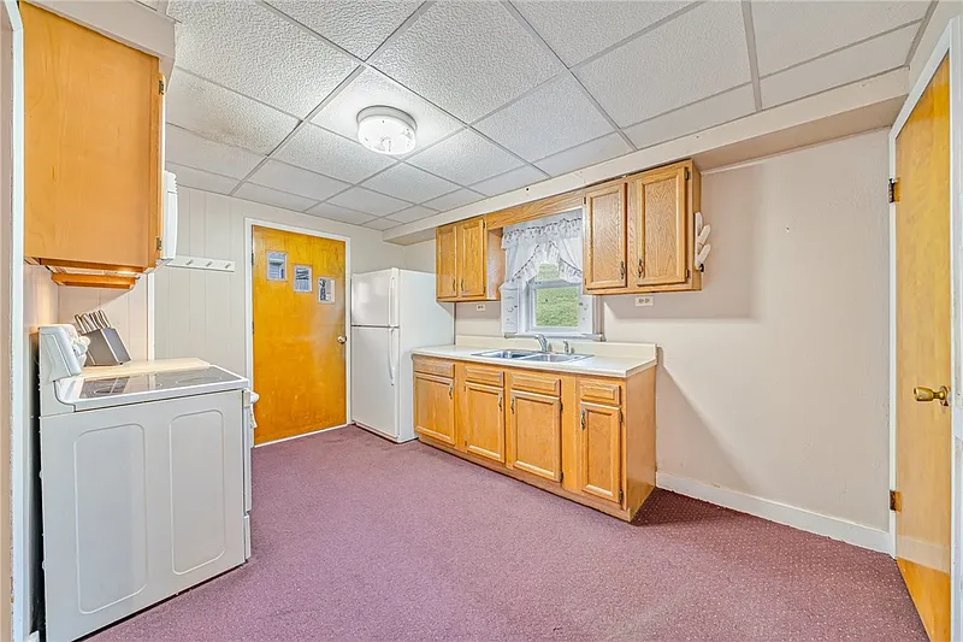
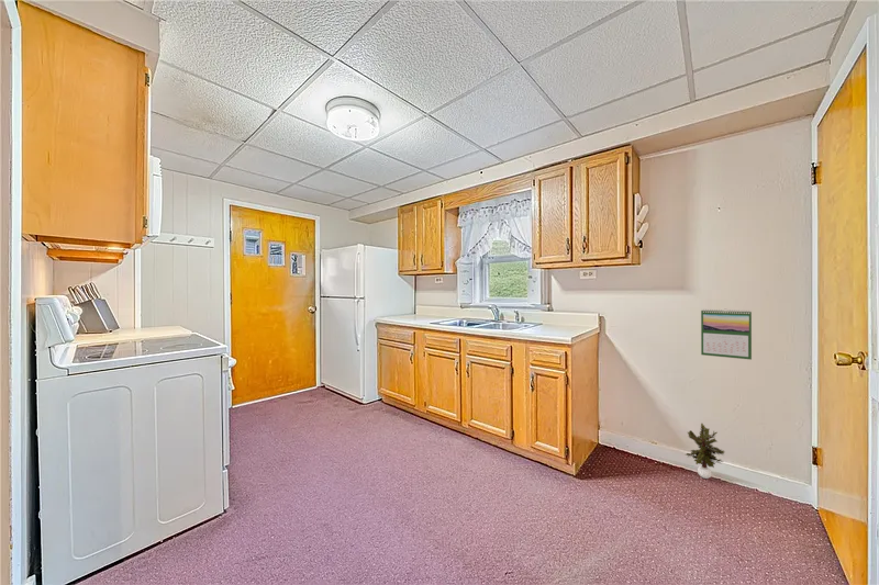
+ calendar [700,308,753,361]
+ potted plant [685,423,725,480]
